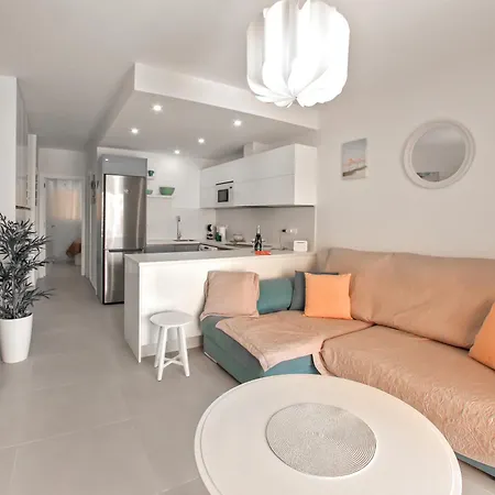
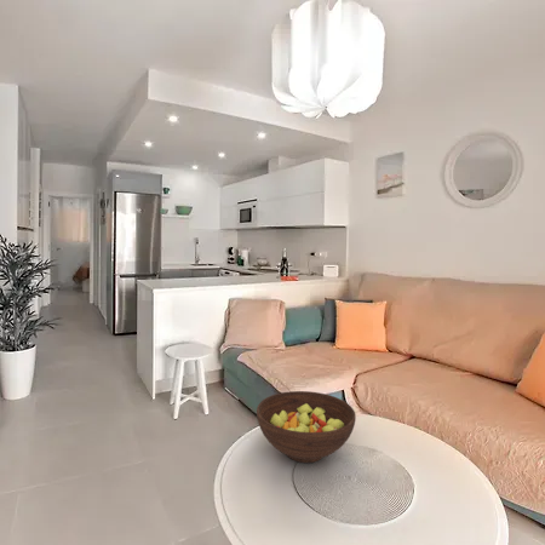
+ fruit bowl [256,390,357,464]
